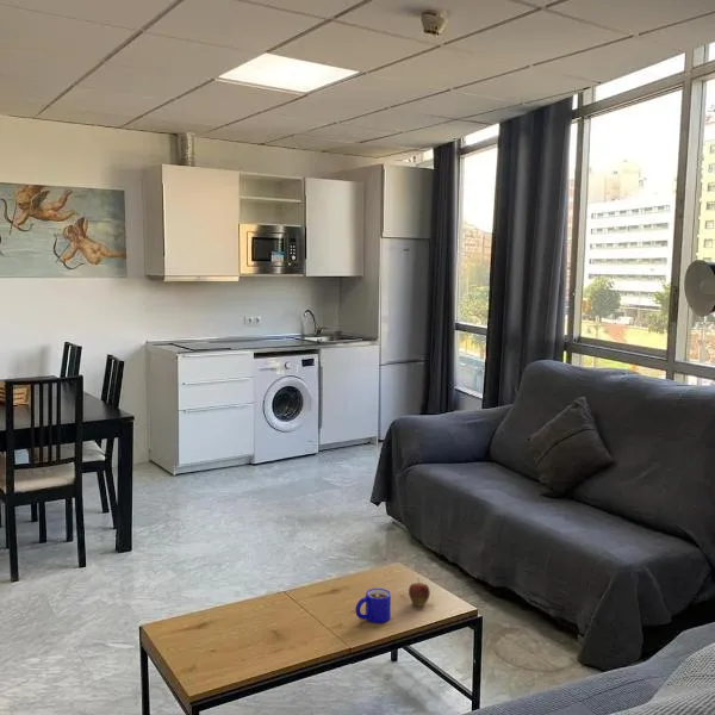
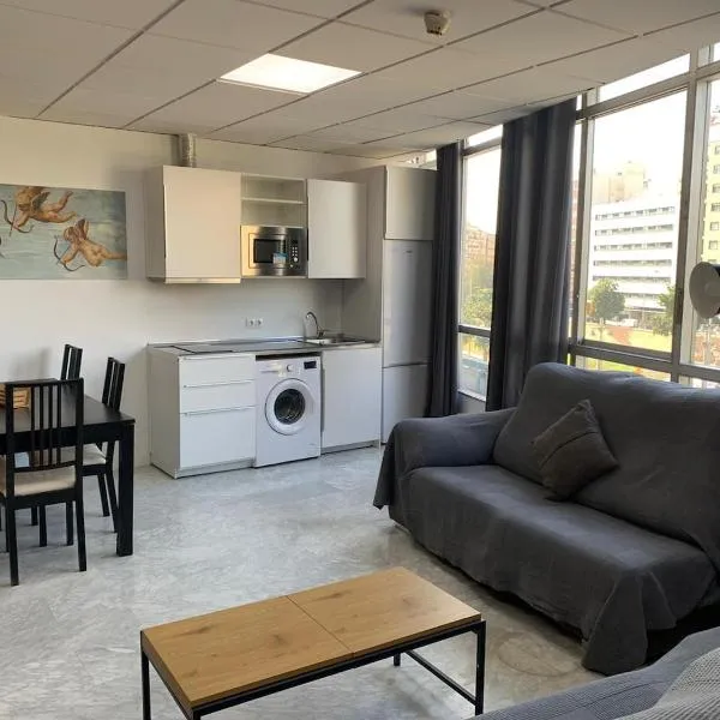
- fruit [408,577,431,608]
- mug [354,587,392,624]
